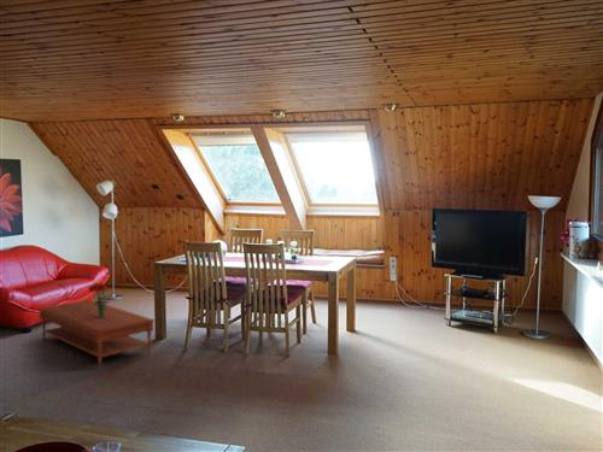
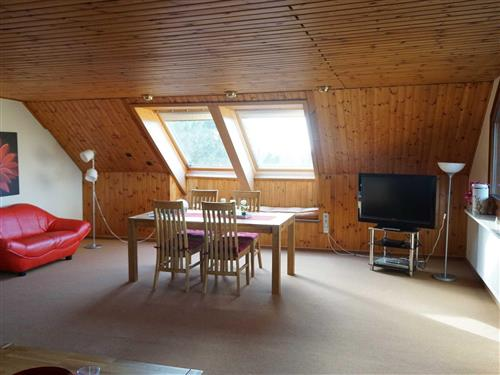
- bouquet [87,282,110,316]
- coffee table [37,299,156,369]
